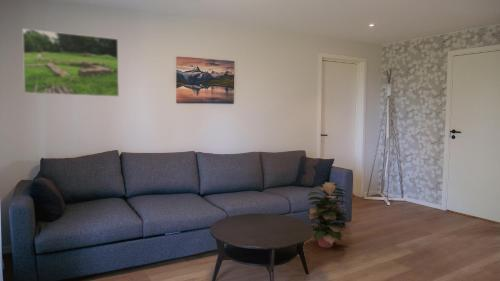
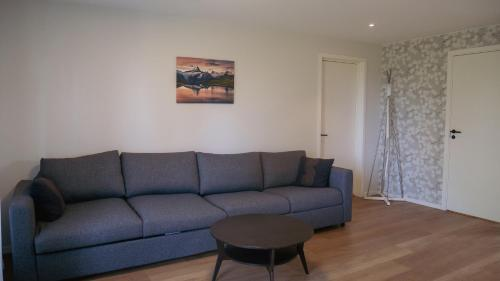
- decorative plant [307,181,351,249]
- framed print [22,28,120,97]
